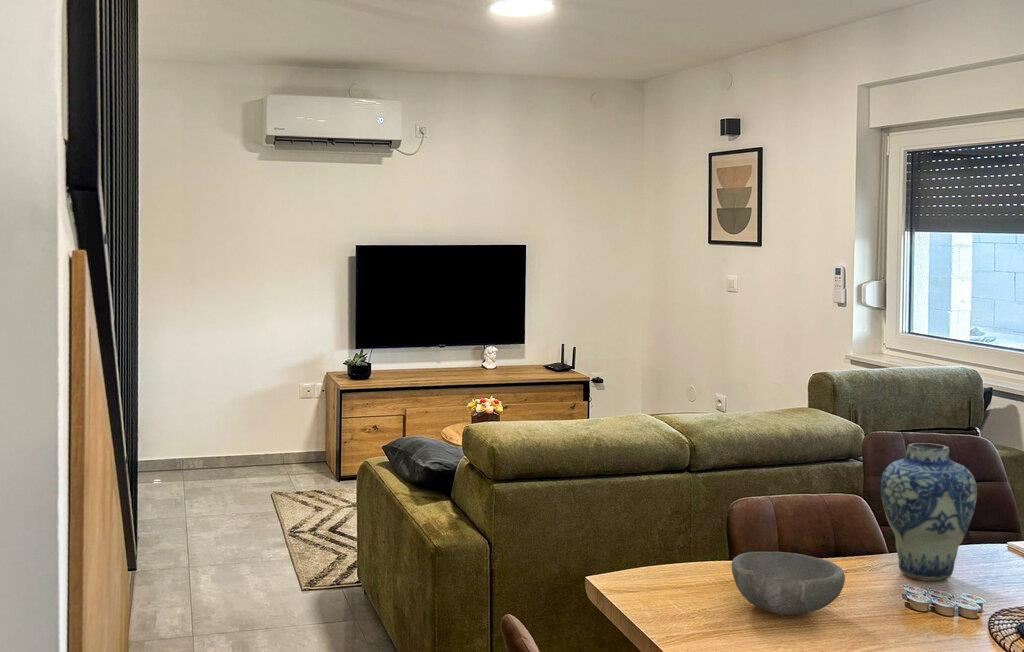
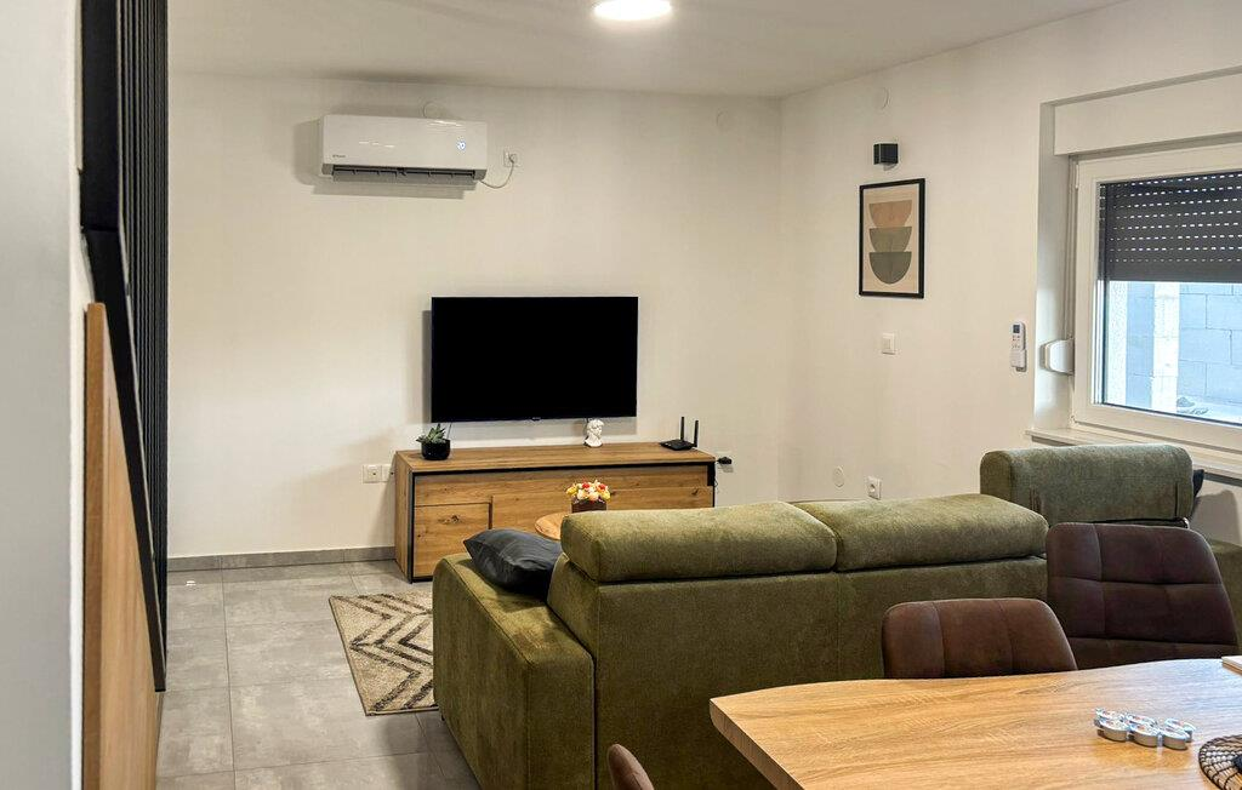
- bowl [731,551,846,615]
- vase [880,442,978,582]
